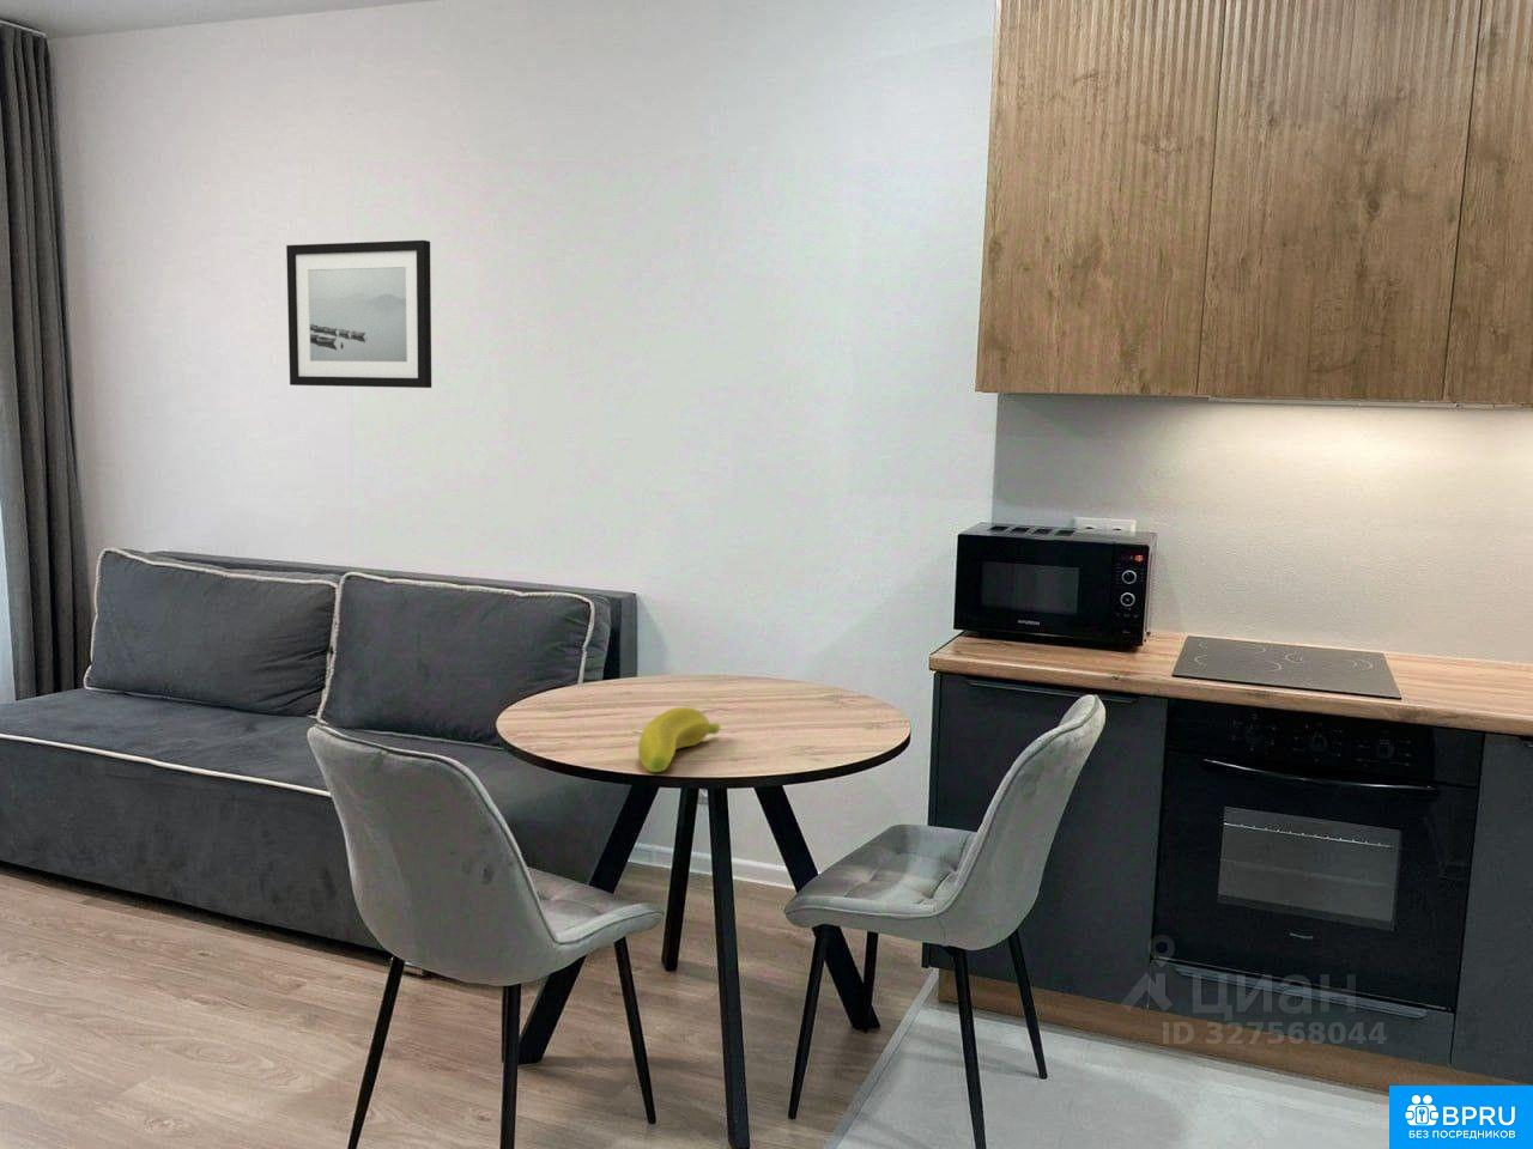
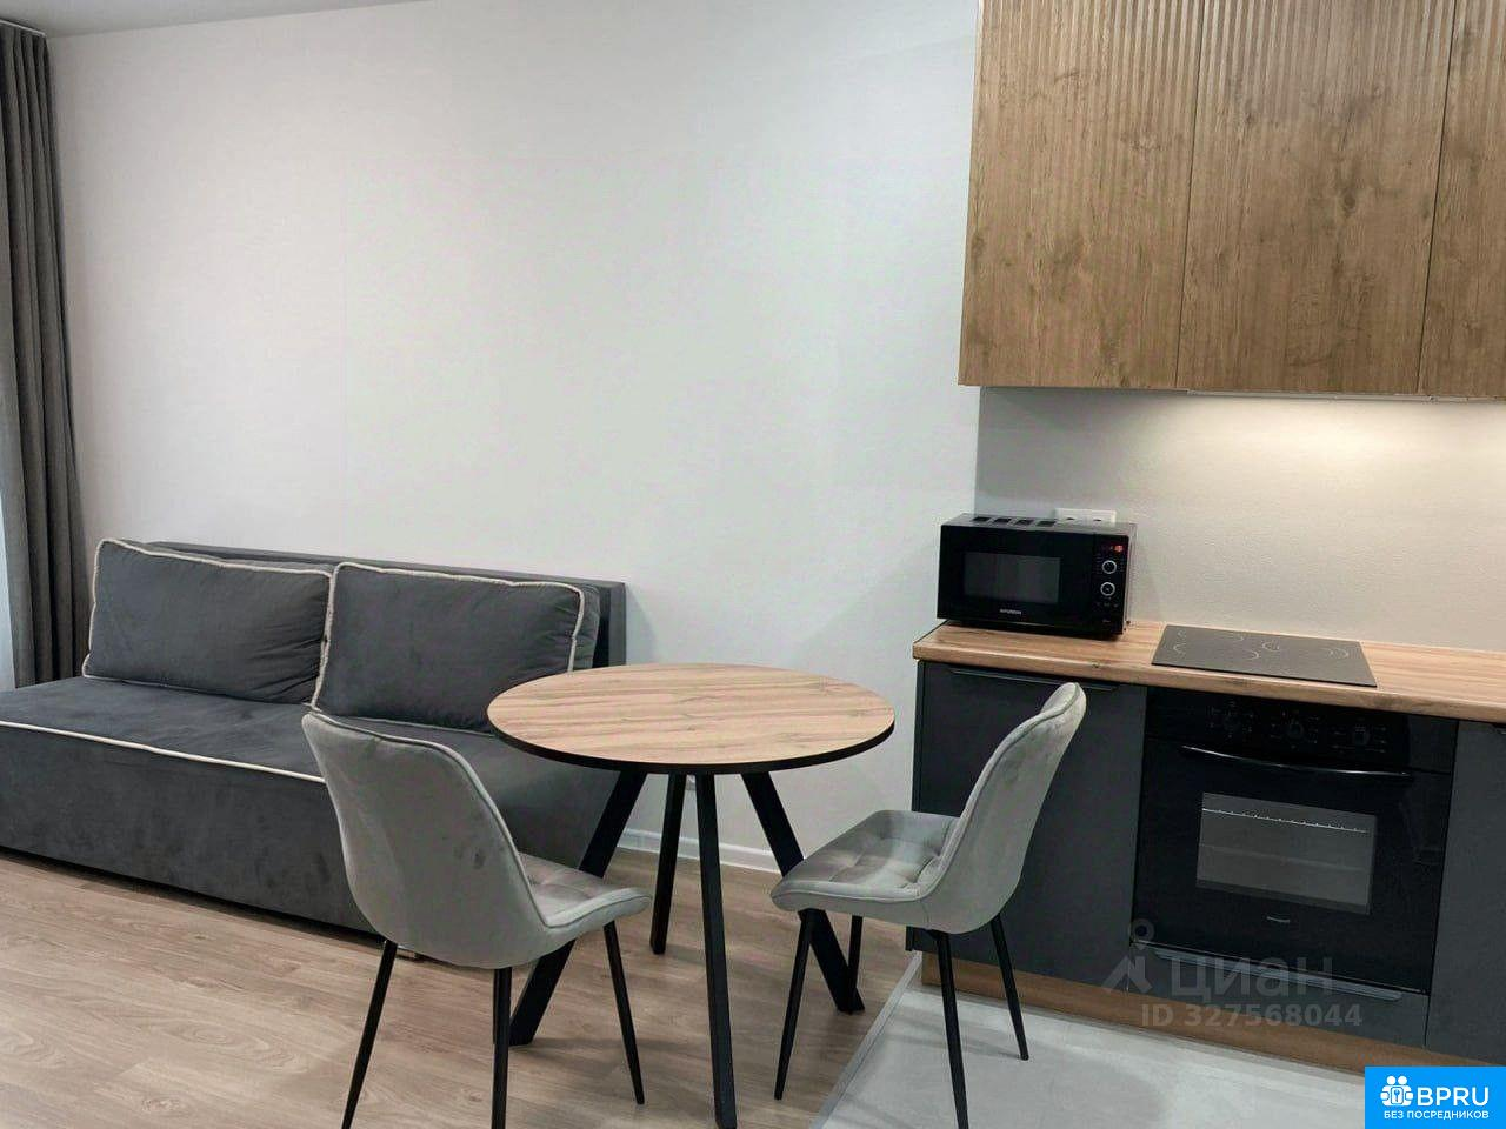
- fruit [637,706,721,774]
- wall art [285,239,432,389]
